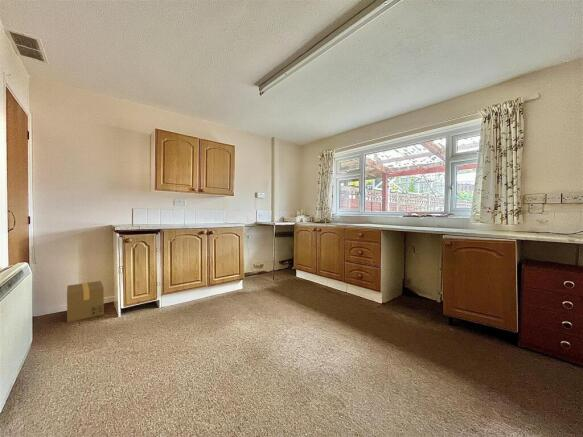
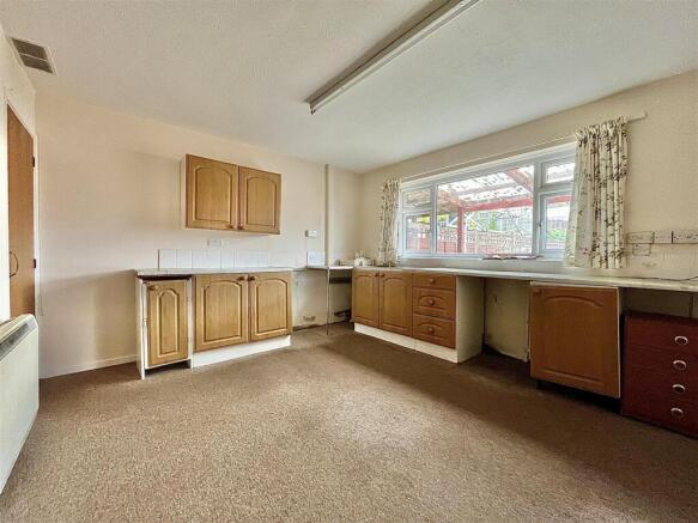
- cardboard box [66,280,105,323]
